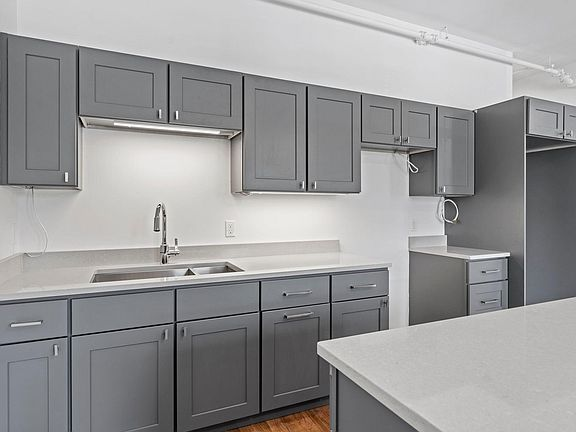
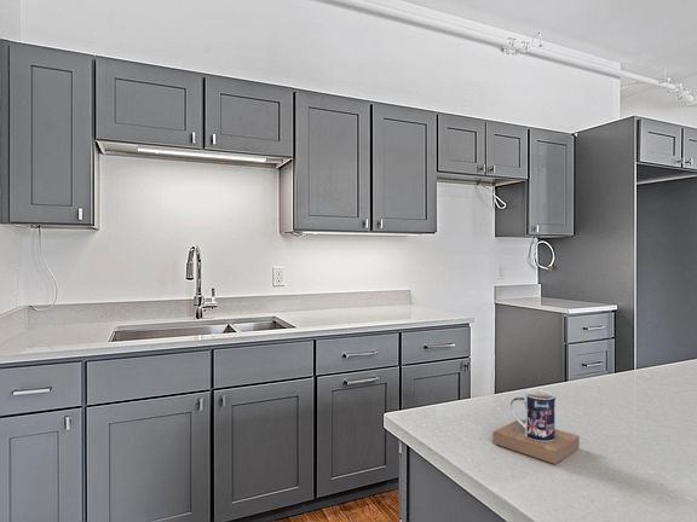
+ mug [491,389,581,465]
